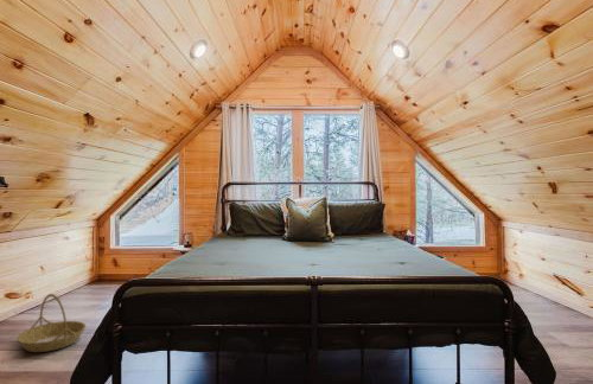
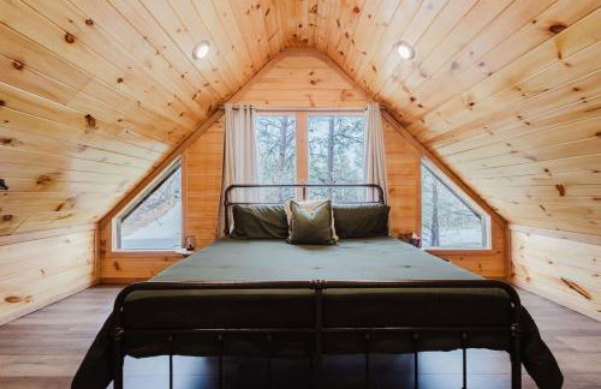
- basket [15,293,87,353]
